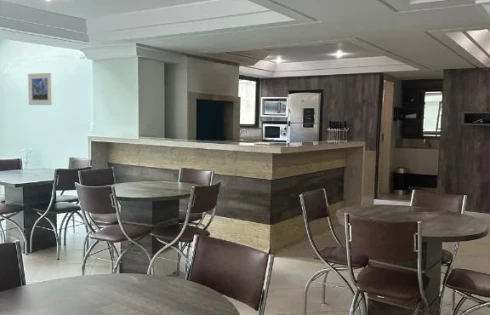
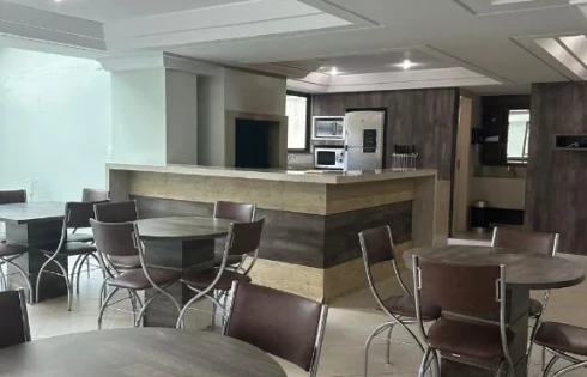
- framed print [27,72,54,106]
